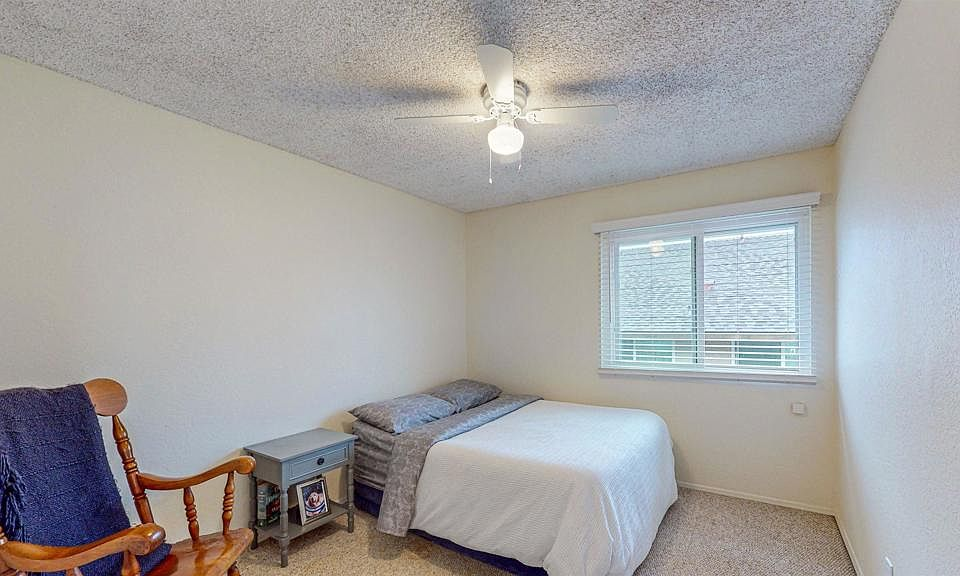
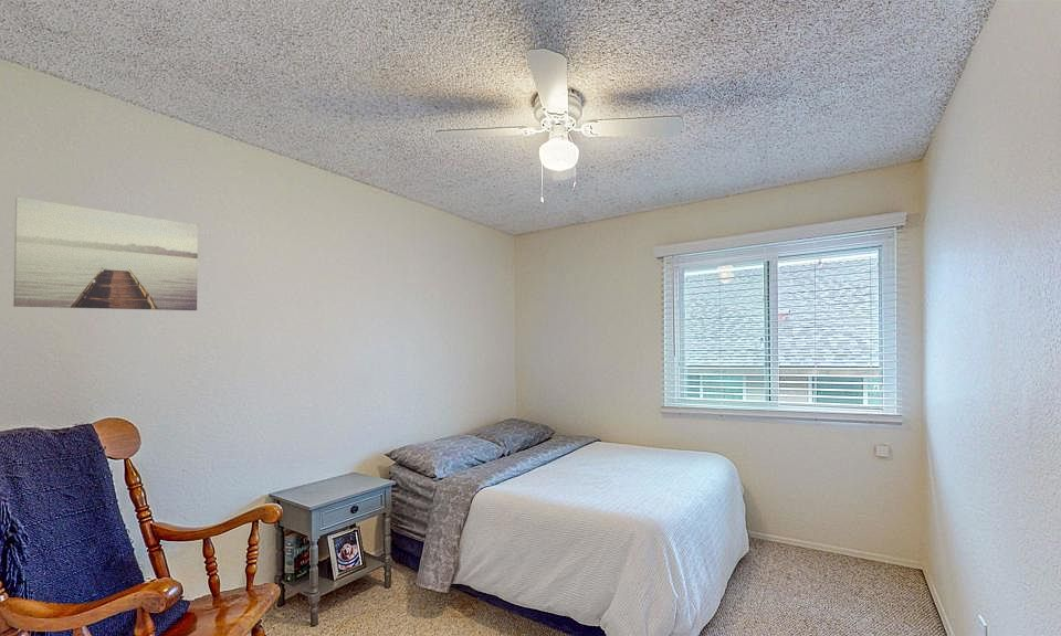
+ wall art [12,197,199,311]
